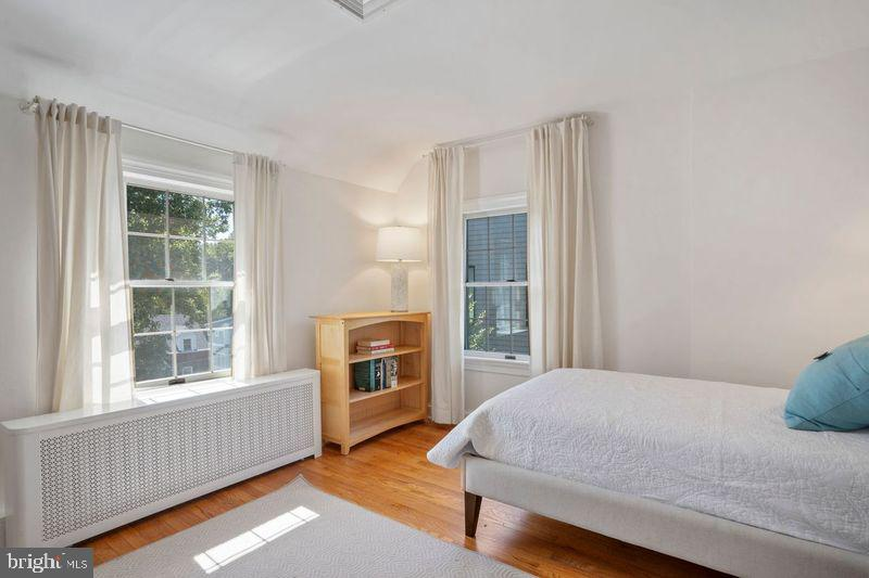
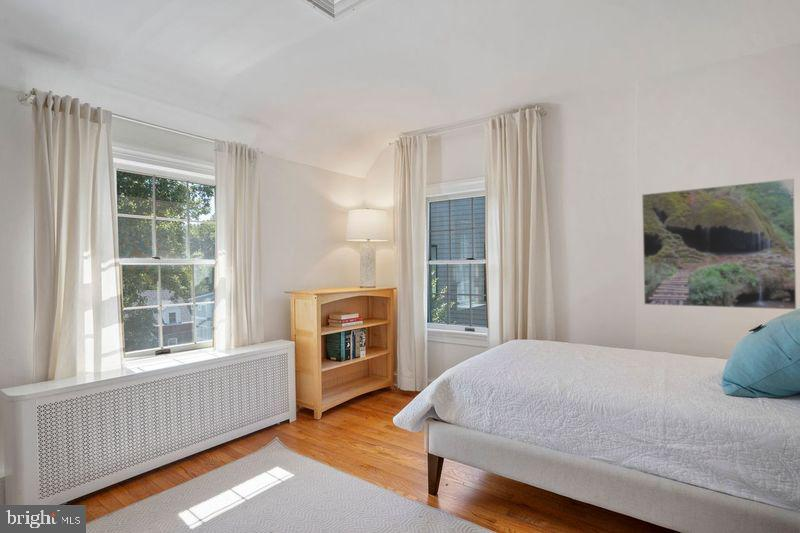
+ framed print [641,178,797,311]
